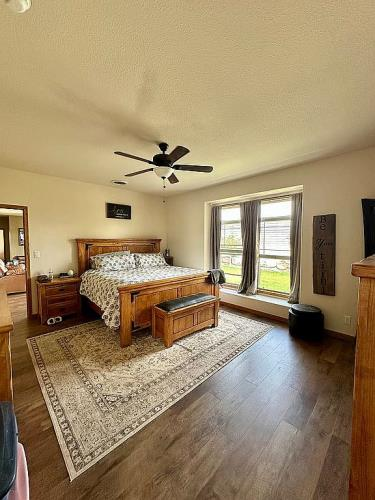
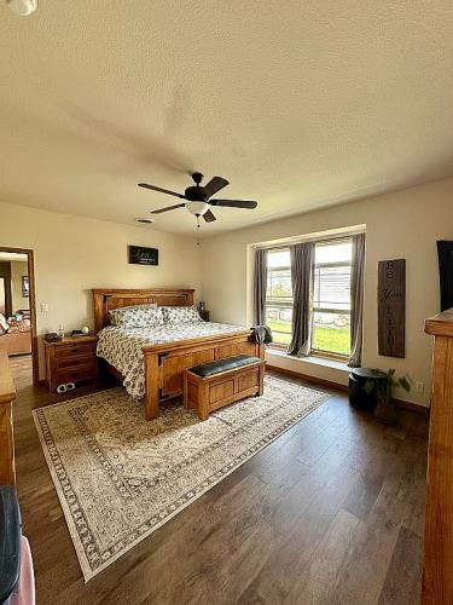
+ house plant [361,367,414,425]
